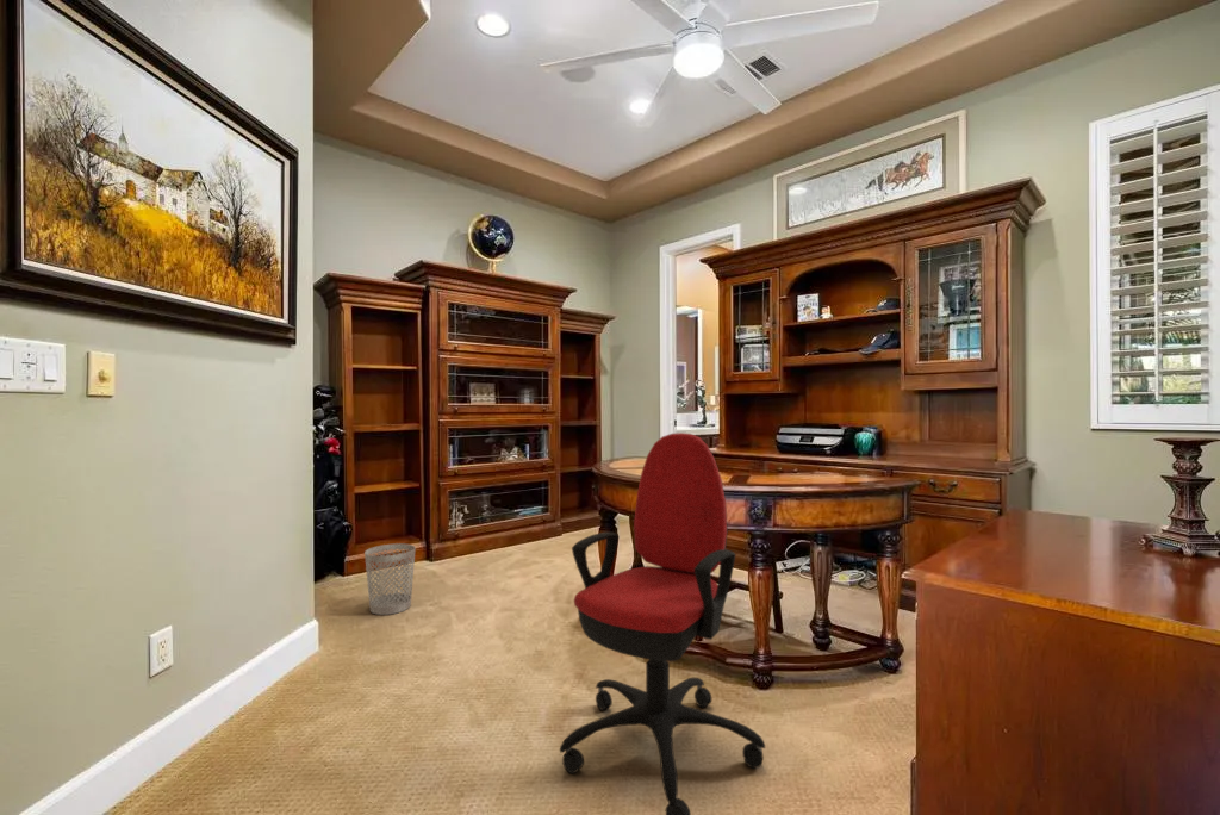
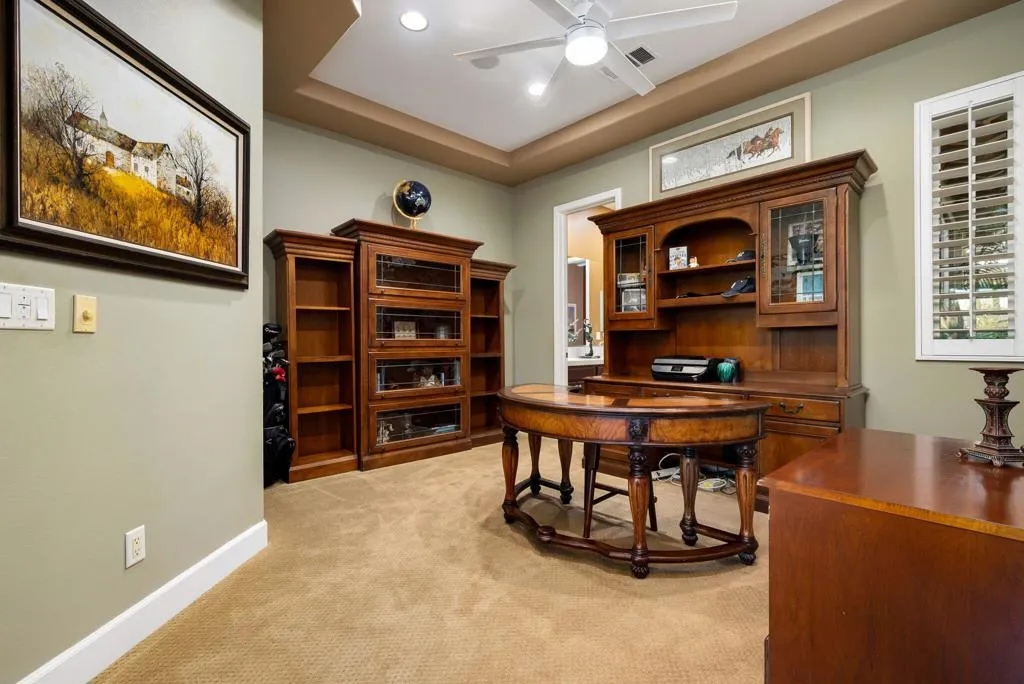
- wastebasket [363,542,417,616]
- office chair [559,431,766,815]
